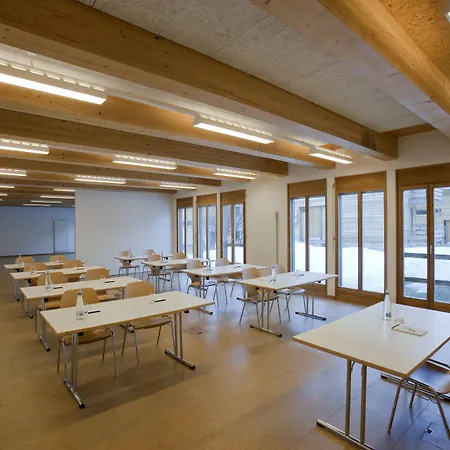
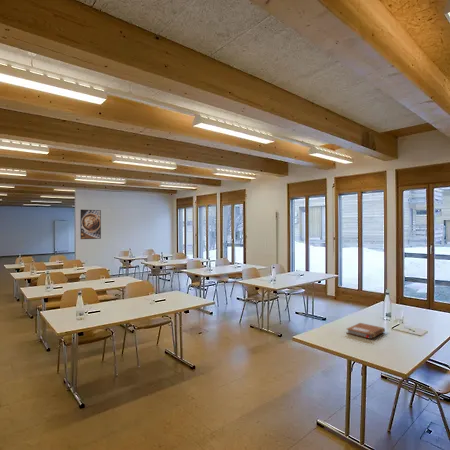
+ notebook [346,322,386,340]
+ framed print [80,209,102,240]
